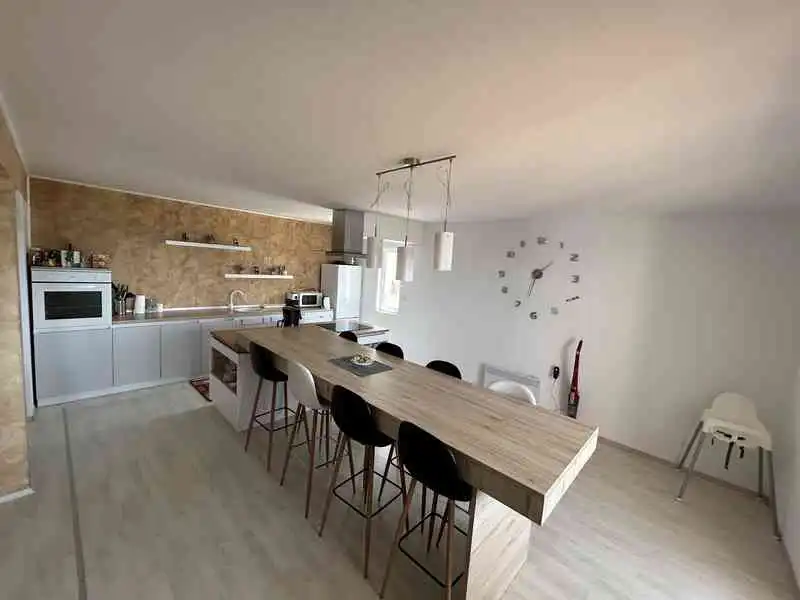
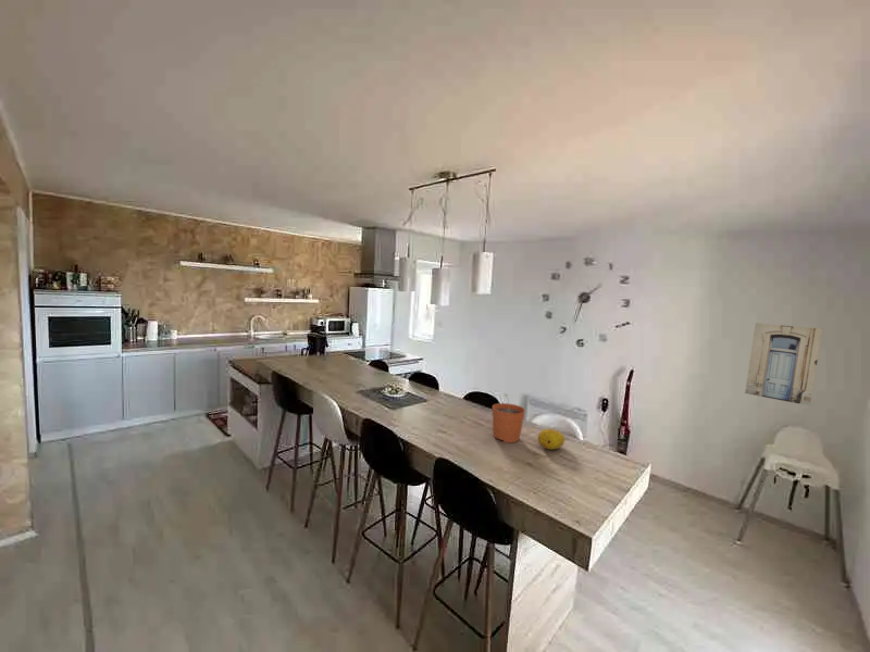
+ plant pot [492,392,526,443]
+ wall art [744,322,823,406]
+ fruit [537,428,566,450]
